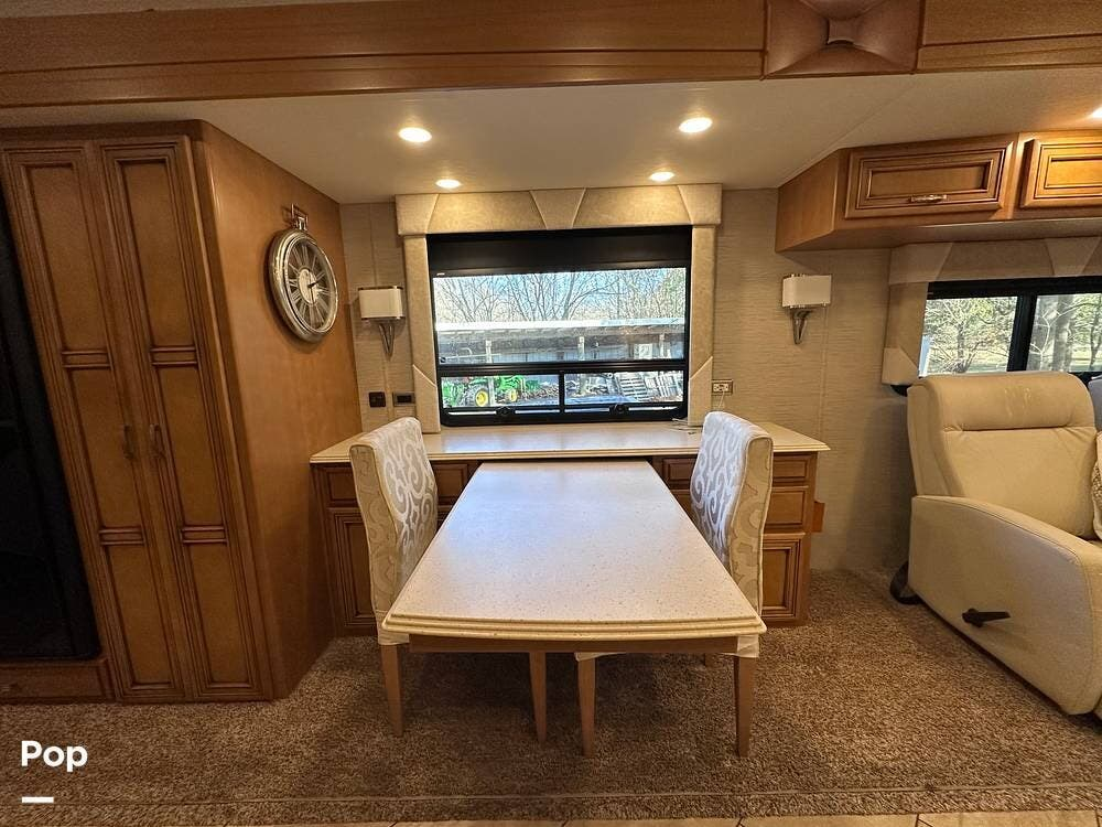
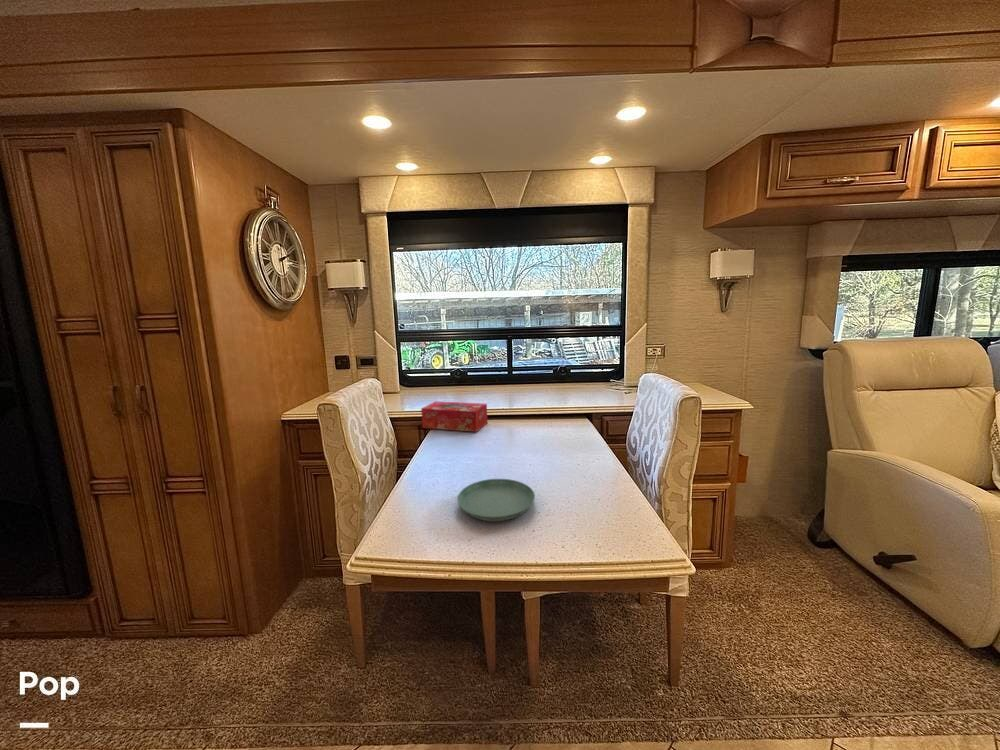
+ tissue box [420,400,489,433]
+ saucer [456,478,536,522]
